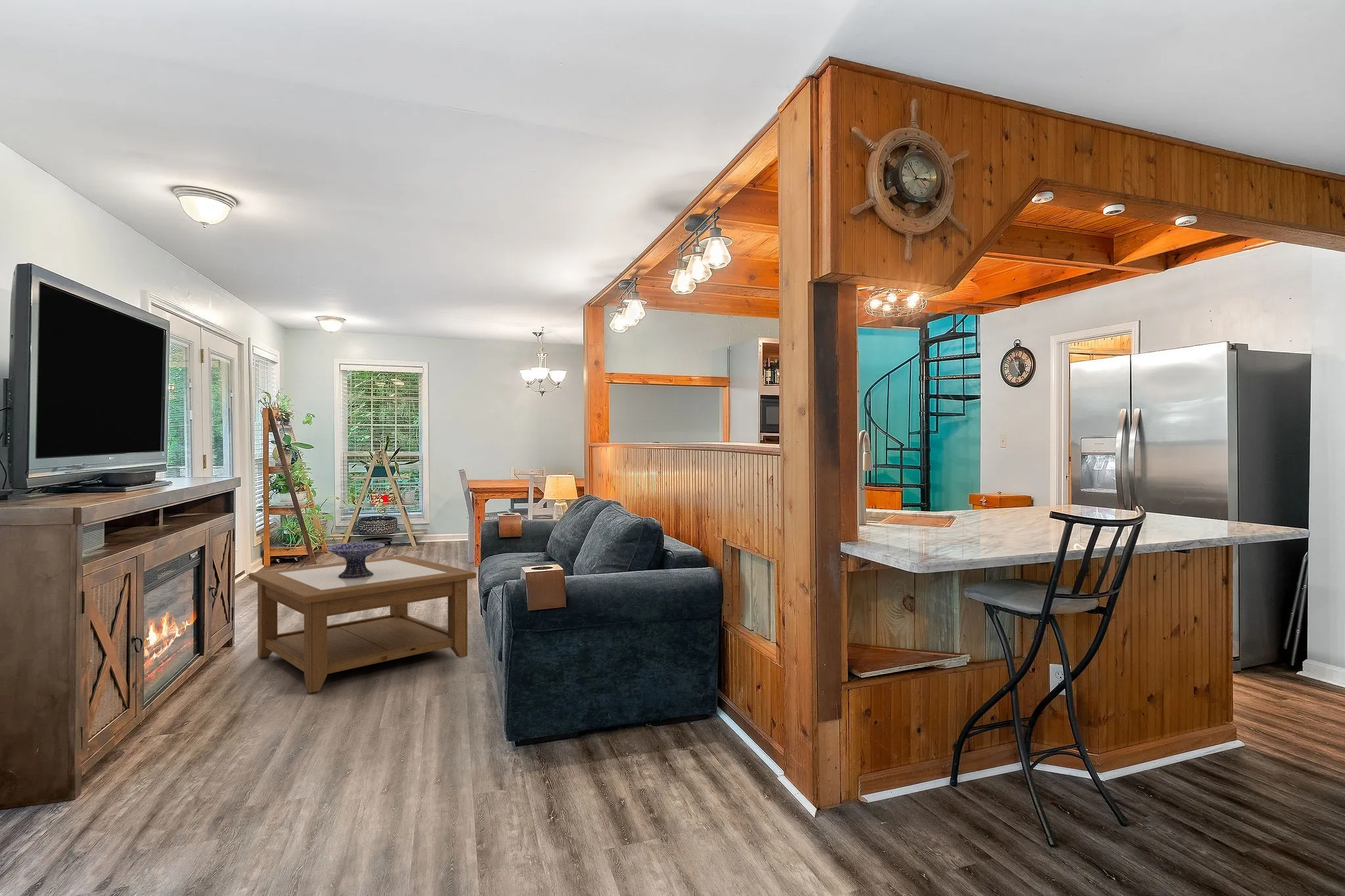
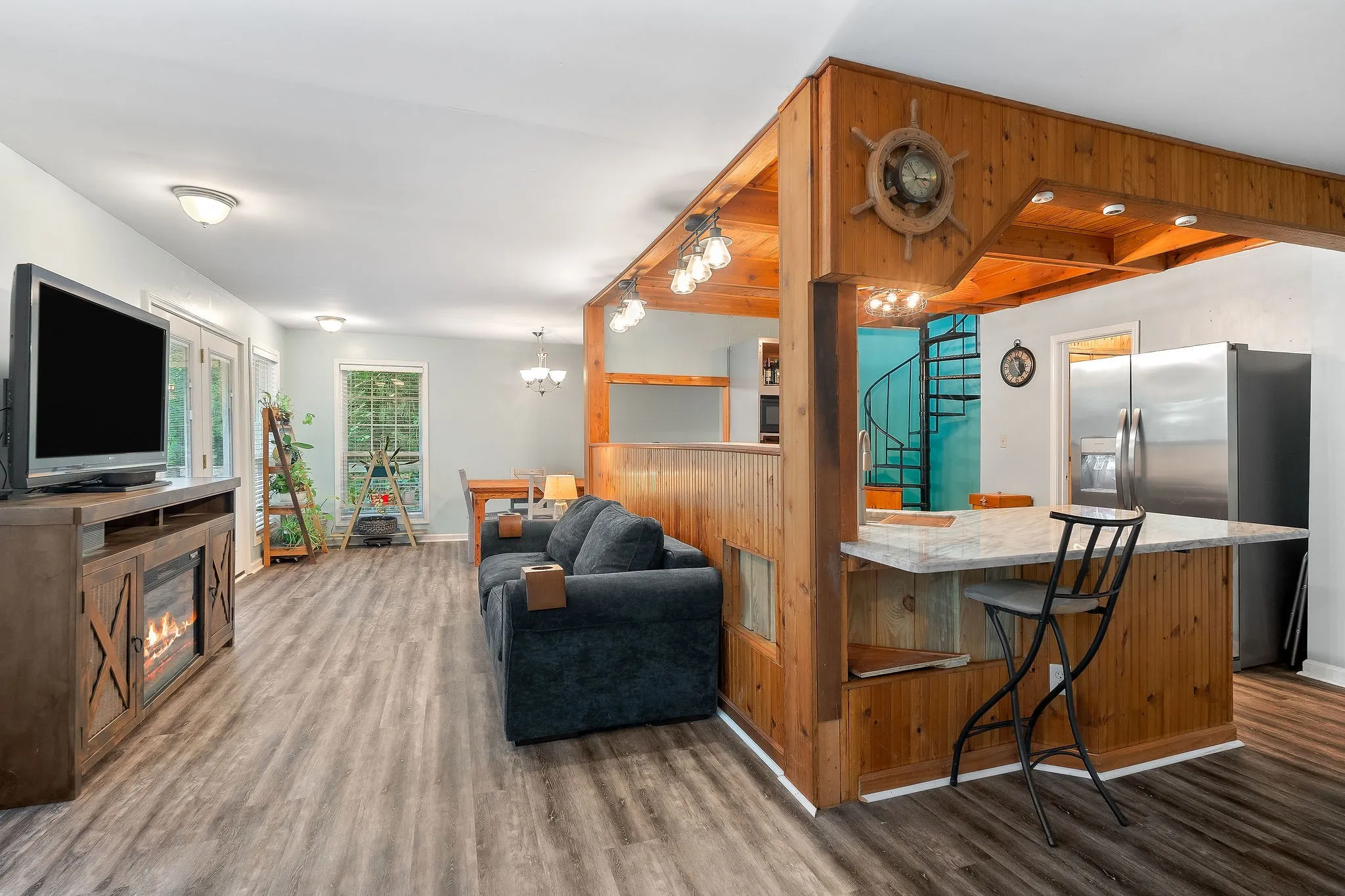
- decorative bowl [325,542,386,578]
- coffee table [248,555,477,693]
